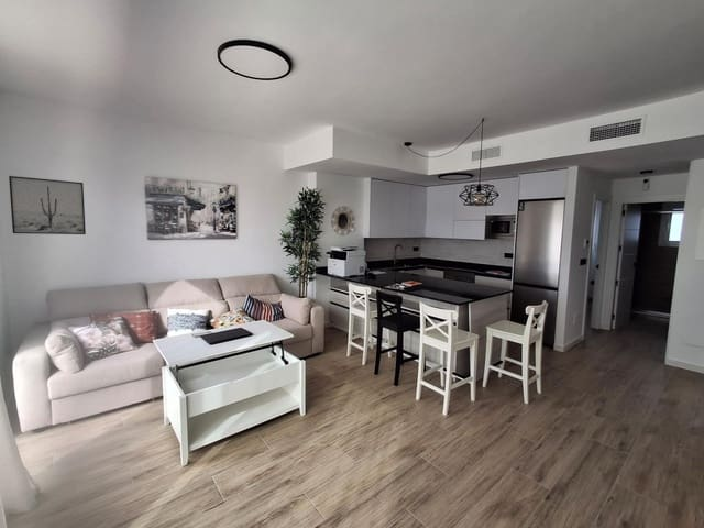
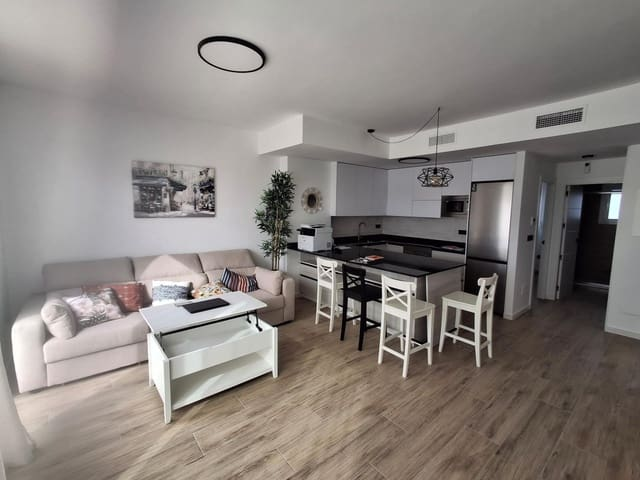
- wall art [8,175,87,235]
